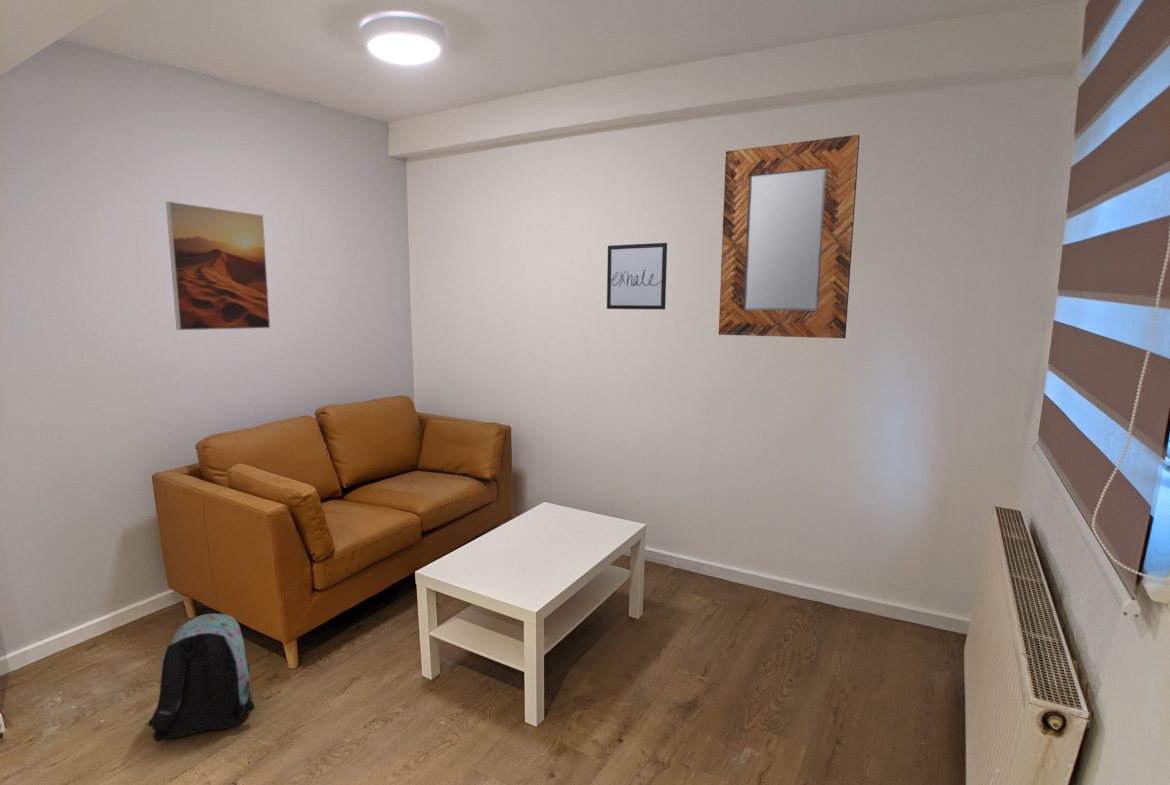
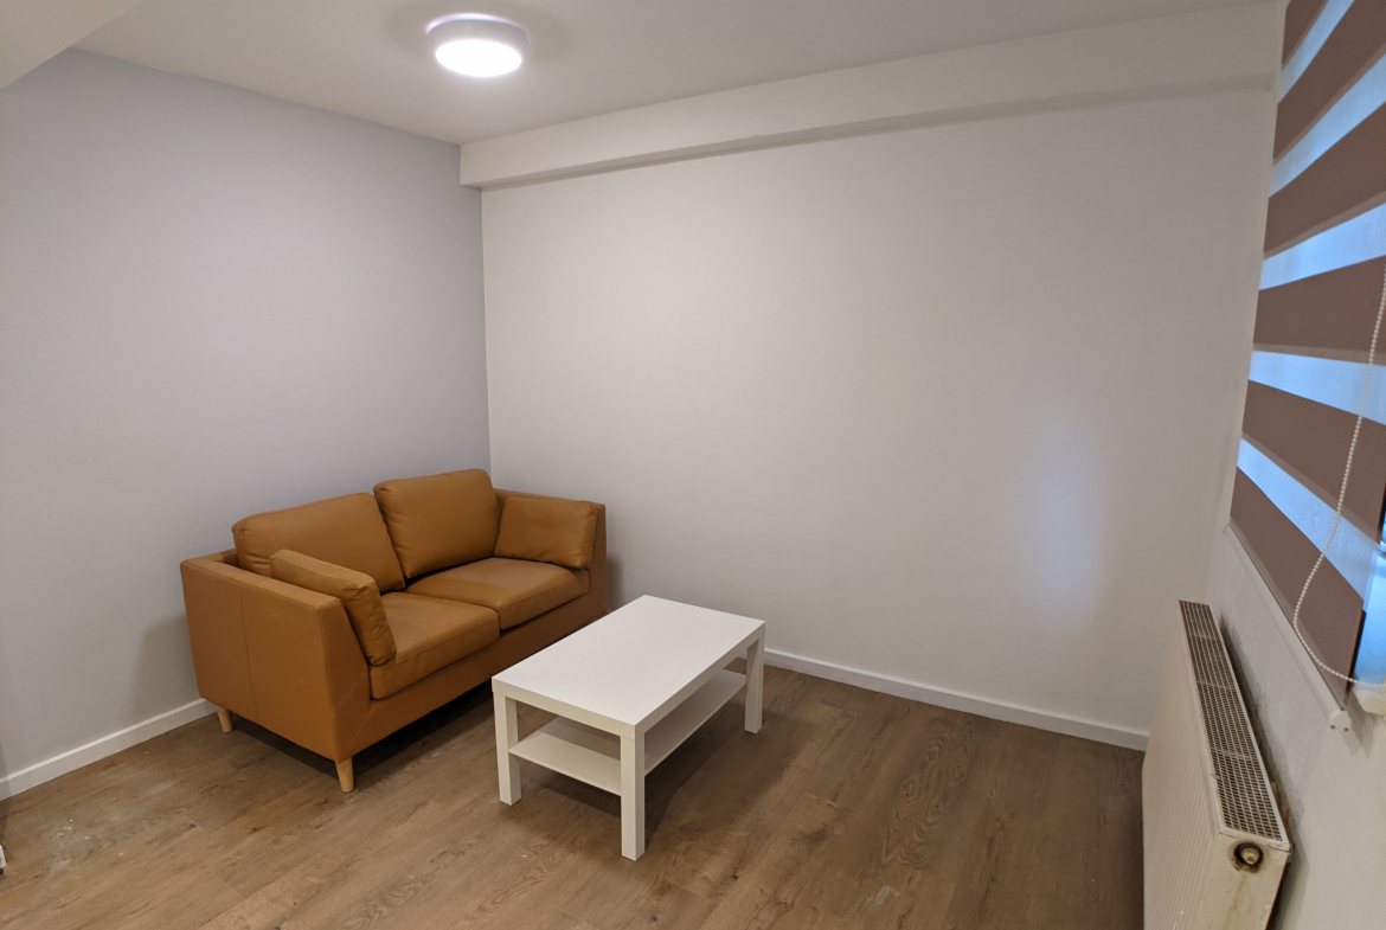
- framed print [165,201,271,331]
- home mirror [718,134,861,339]
- wall art [606,242,668,310]
- backpack [146,613,256,743]
